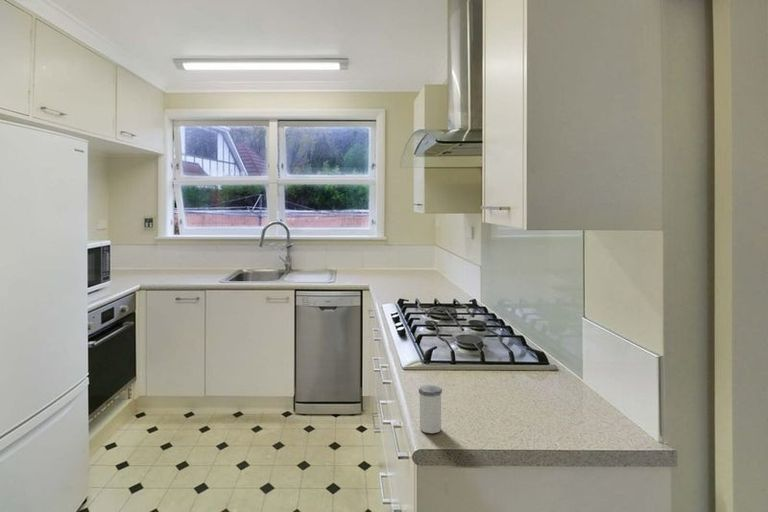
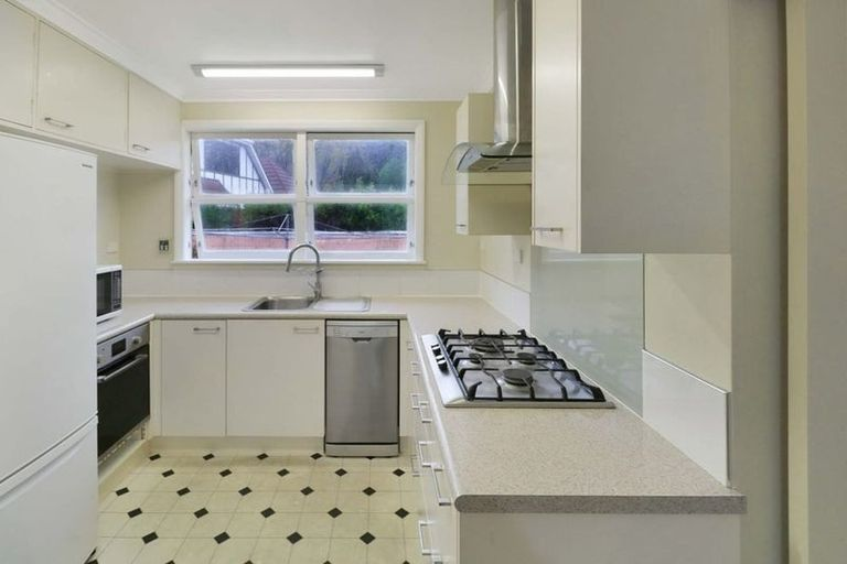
- salt shaker [418,384,443,434]
